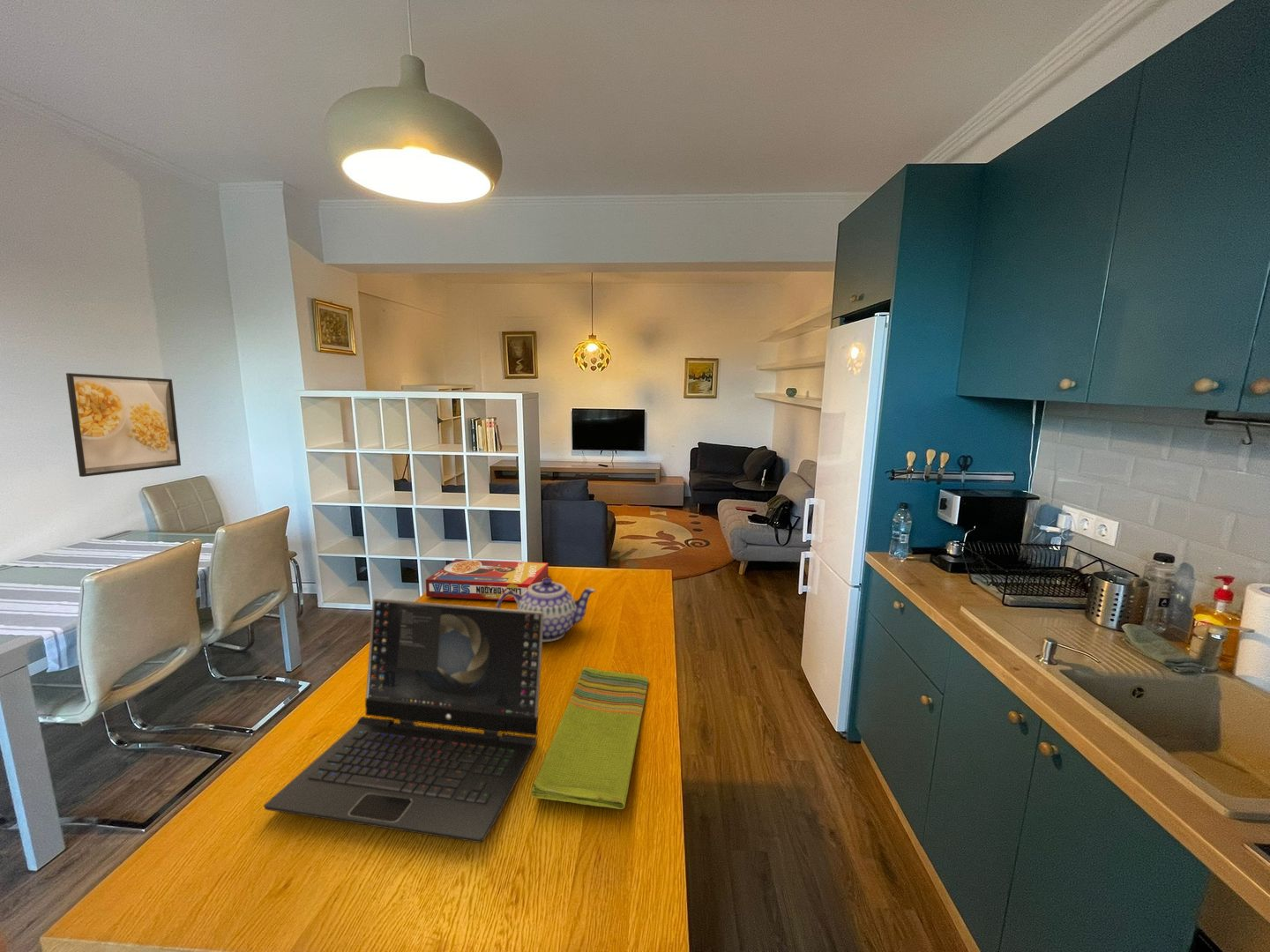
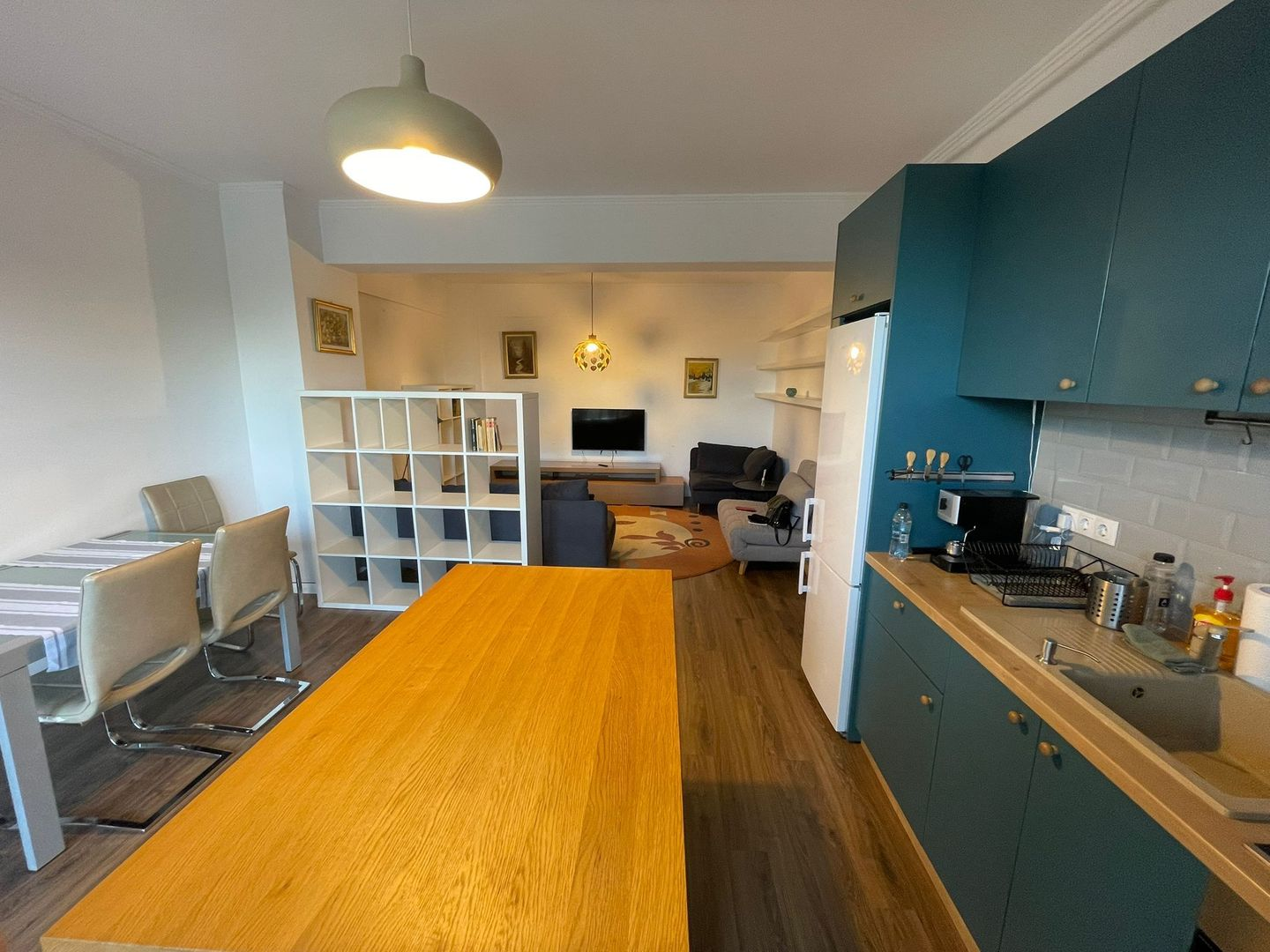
- dish towel [530,666,649,810]
- laptop [264,598,543,844]
- teapot [496,576,597,643]
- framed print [65,372,182,478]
- cereal box [425,558,549,602]
